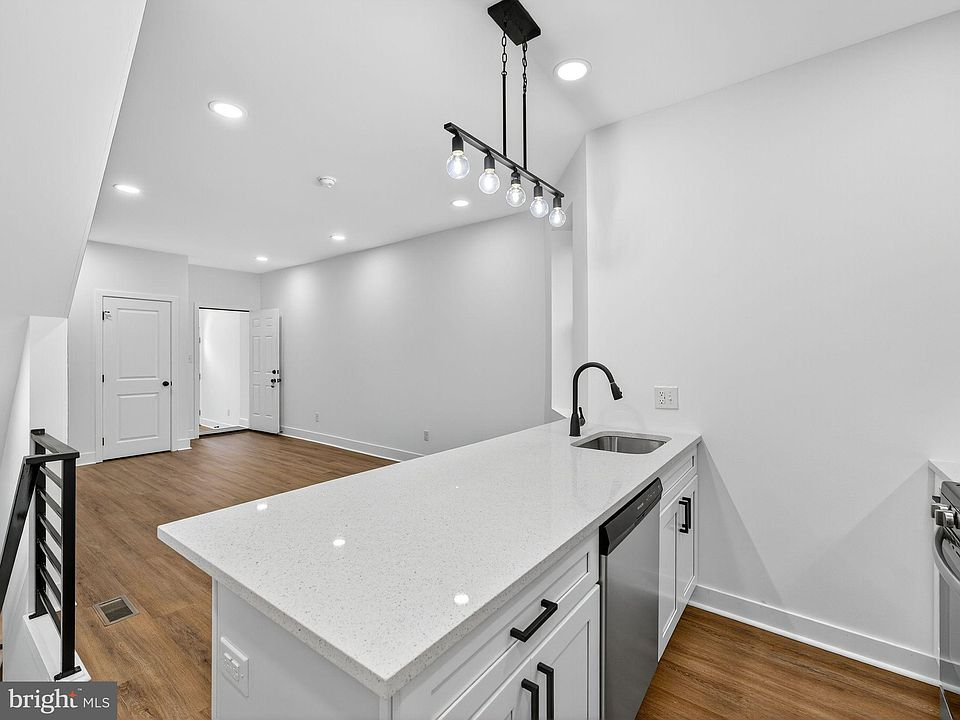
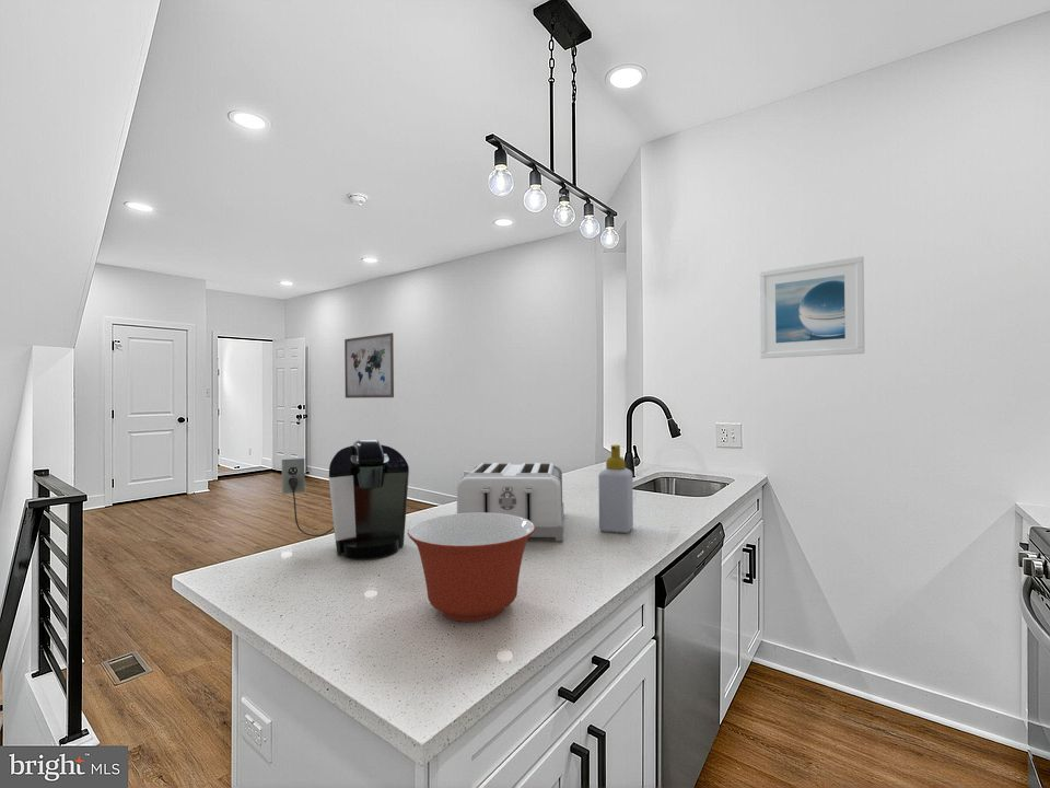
+ coffee maker [281,439,410,560]
+ mixing bowl [407,512,535,623]
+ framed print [758,255,866,360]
+ wall art [343,332,395,399]
+ soap bottle [597,444,634,534]
+ toaster [456,462,564,542]
